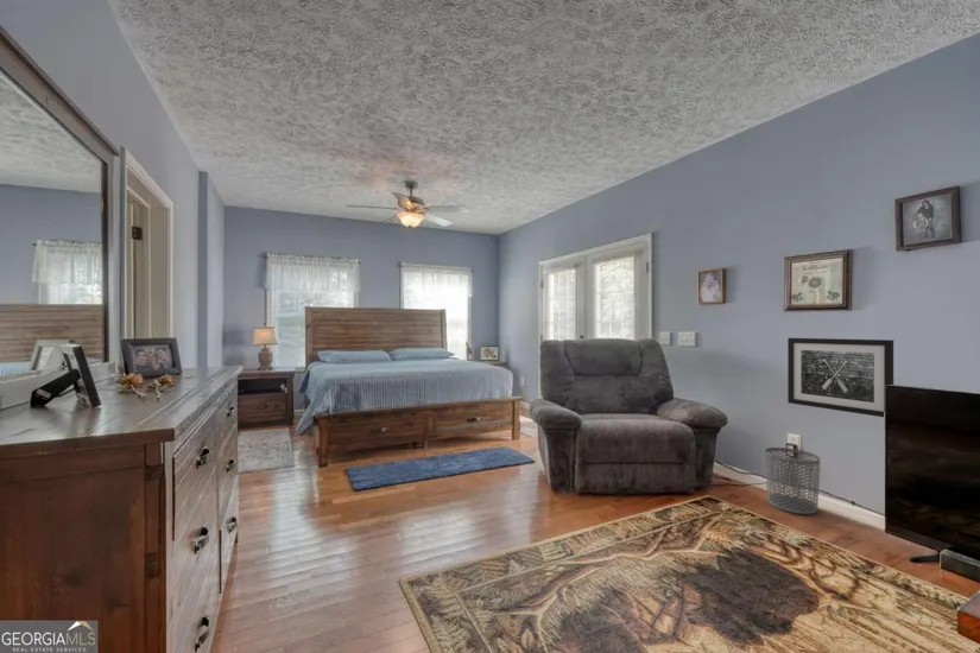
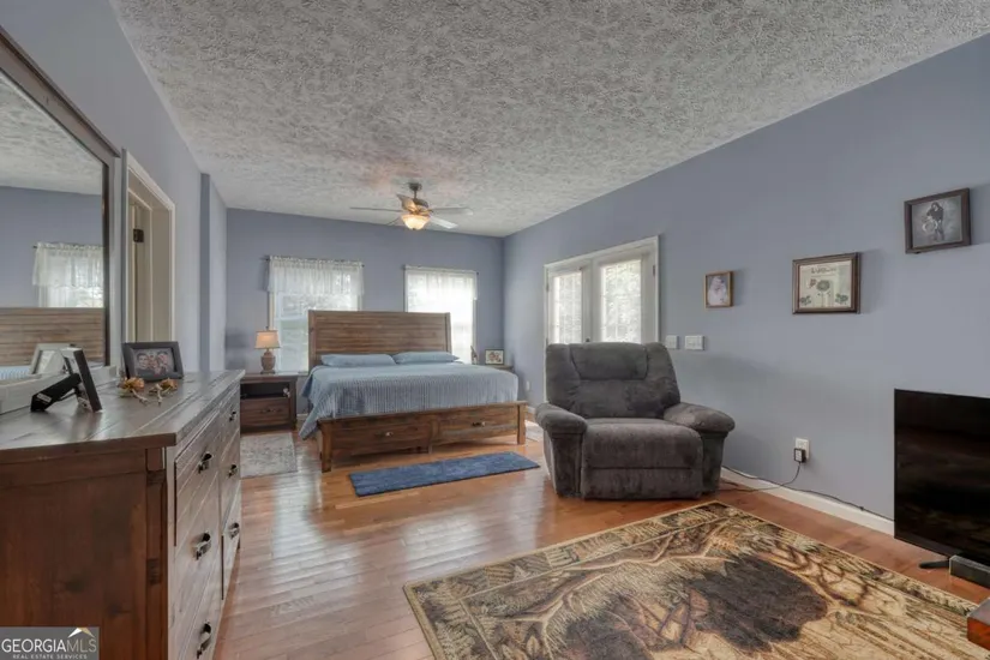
- wall art [786,337,894,418]
- waste bin [764,446,822,515]
